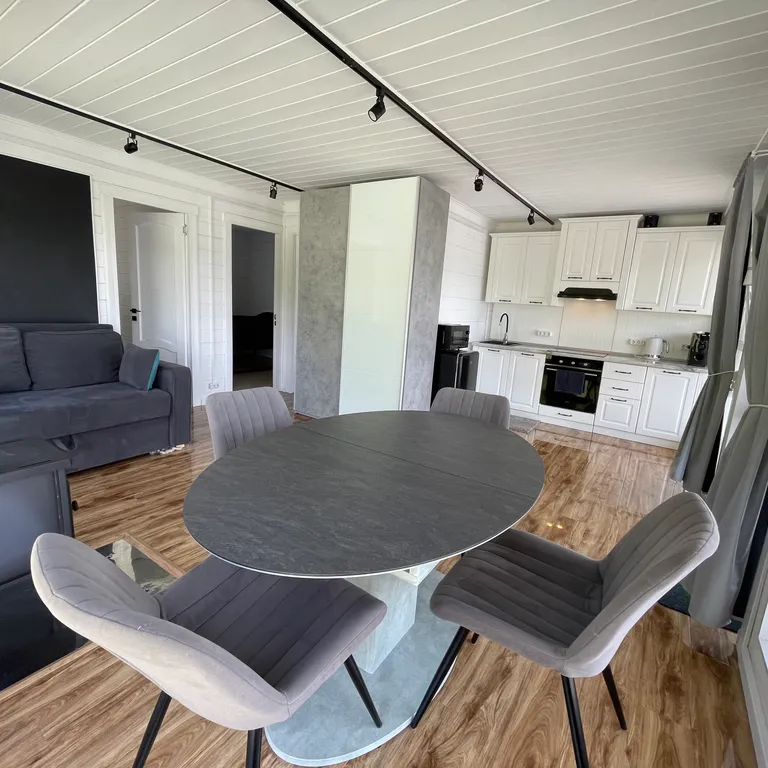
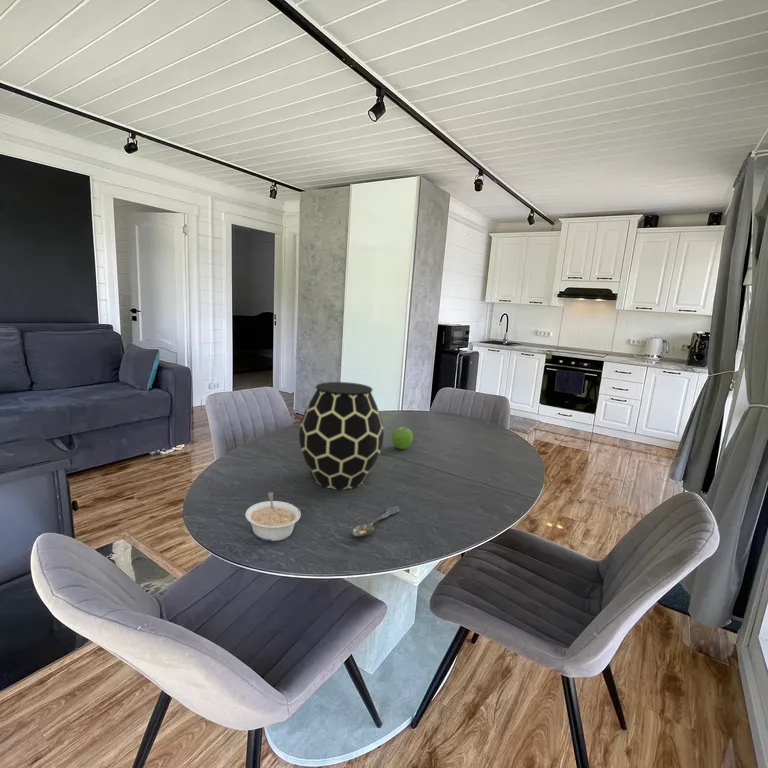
+ vase [298,381,385,490]
+ fruit [391,426,414,450]
+ spoon [351,506,400,538]
+ legume [245,491,302,542]
